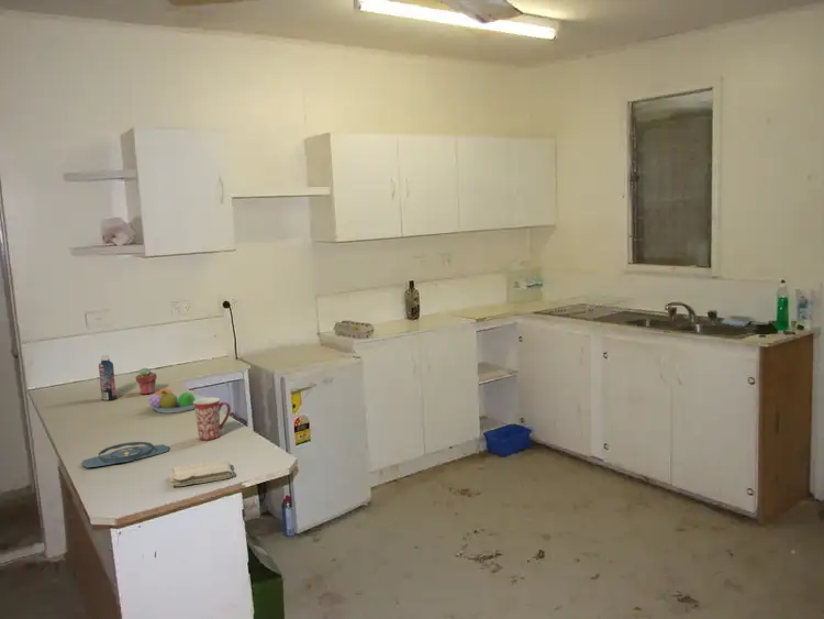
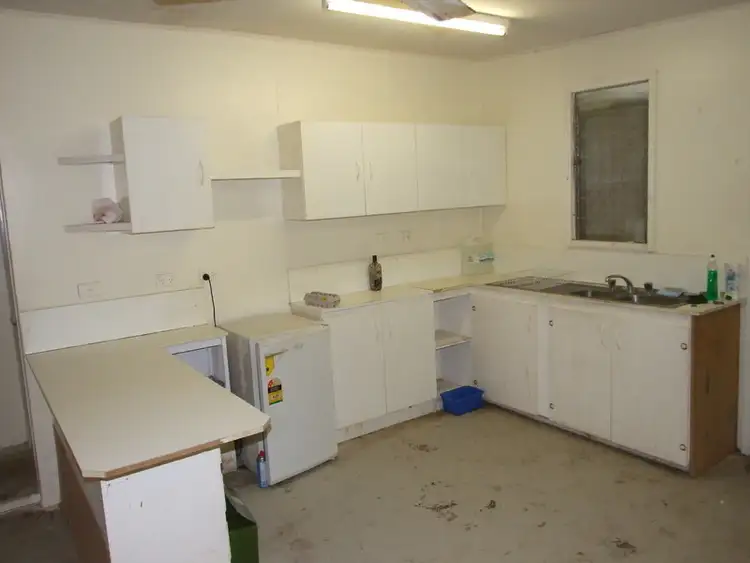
- mug [193,397,232,441]
- potted succulent [134,367,157,396]
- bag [80,427,170,468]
- fruit bowl [147,387,207,414]
- washcloth [168,460,234,487]
- bottle [98,354,118,401]
